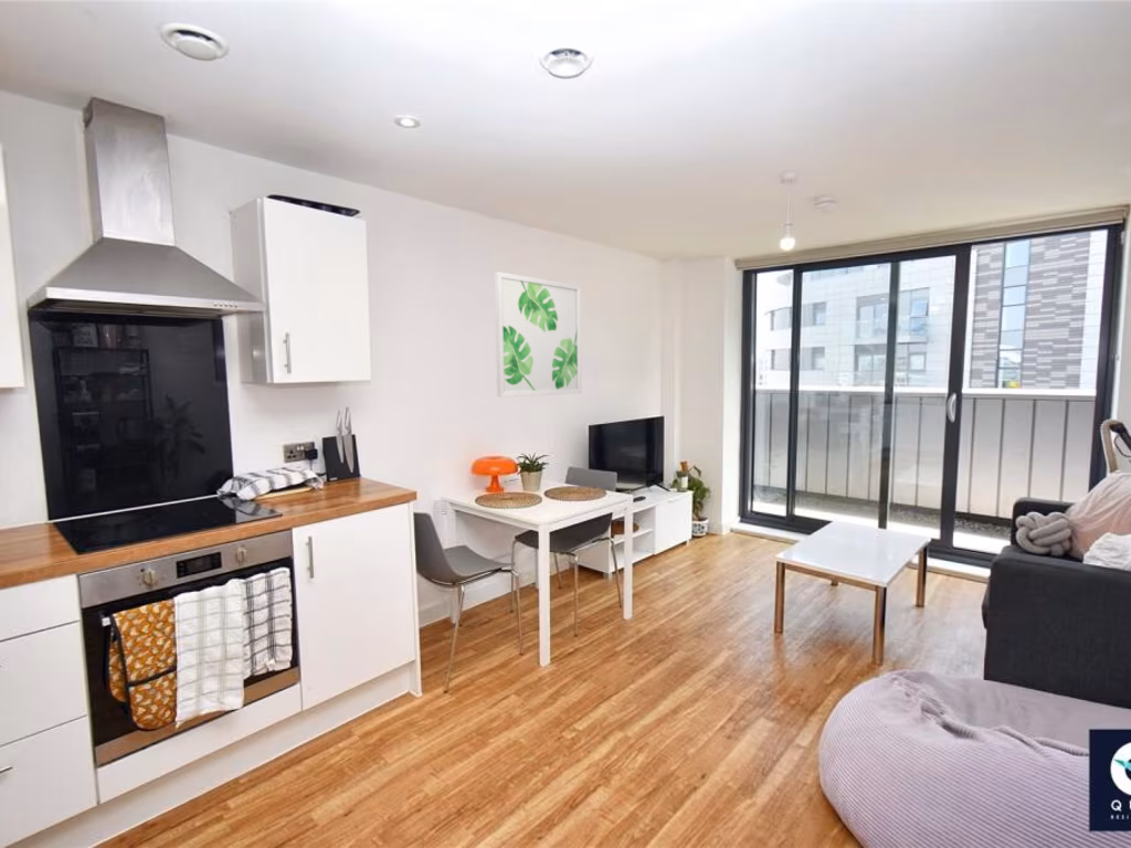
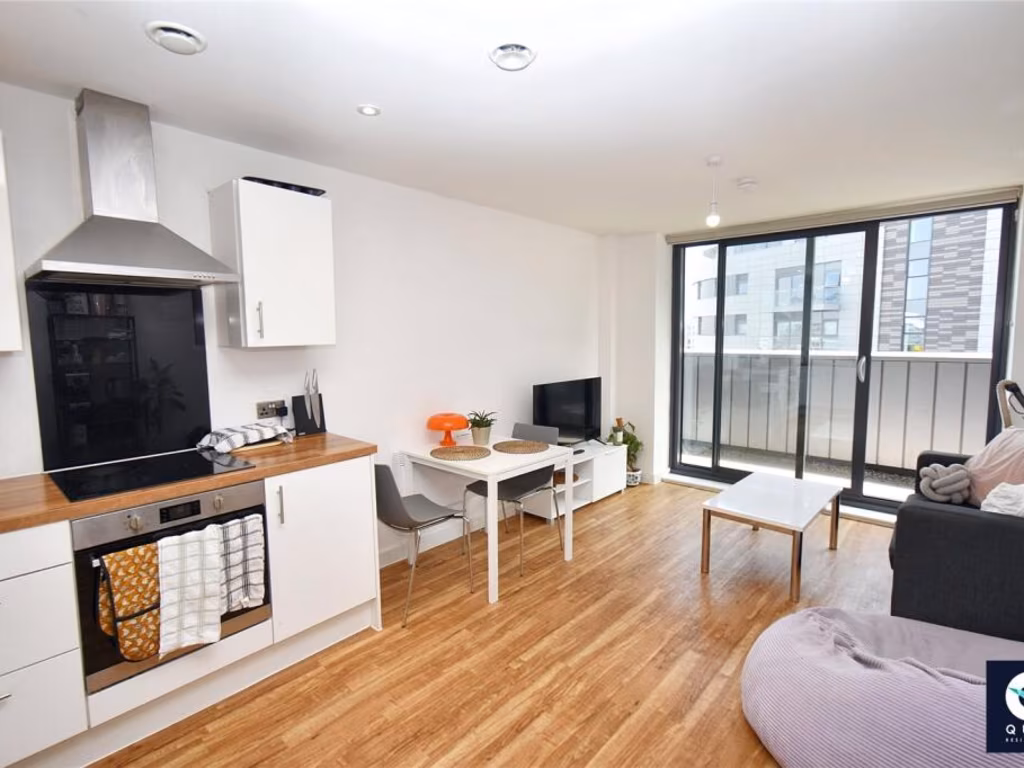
- wall art [494,271,583,398]
